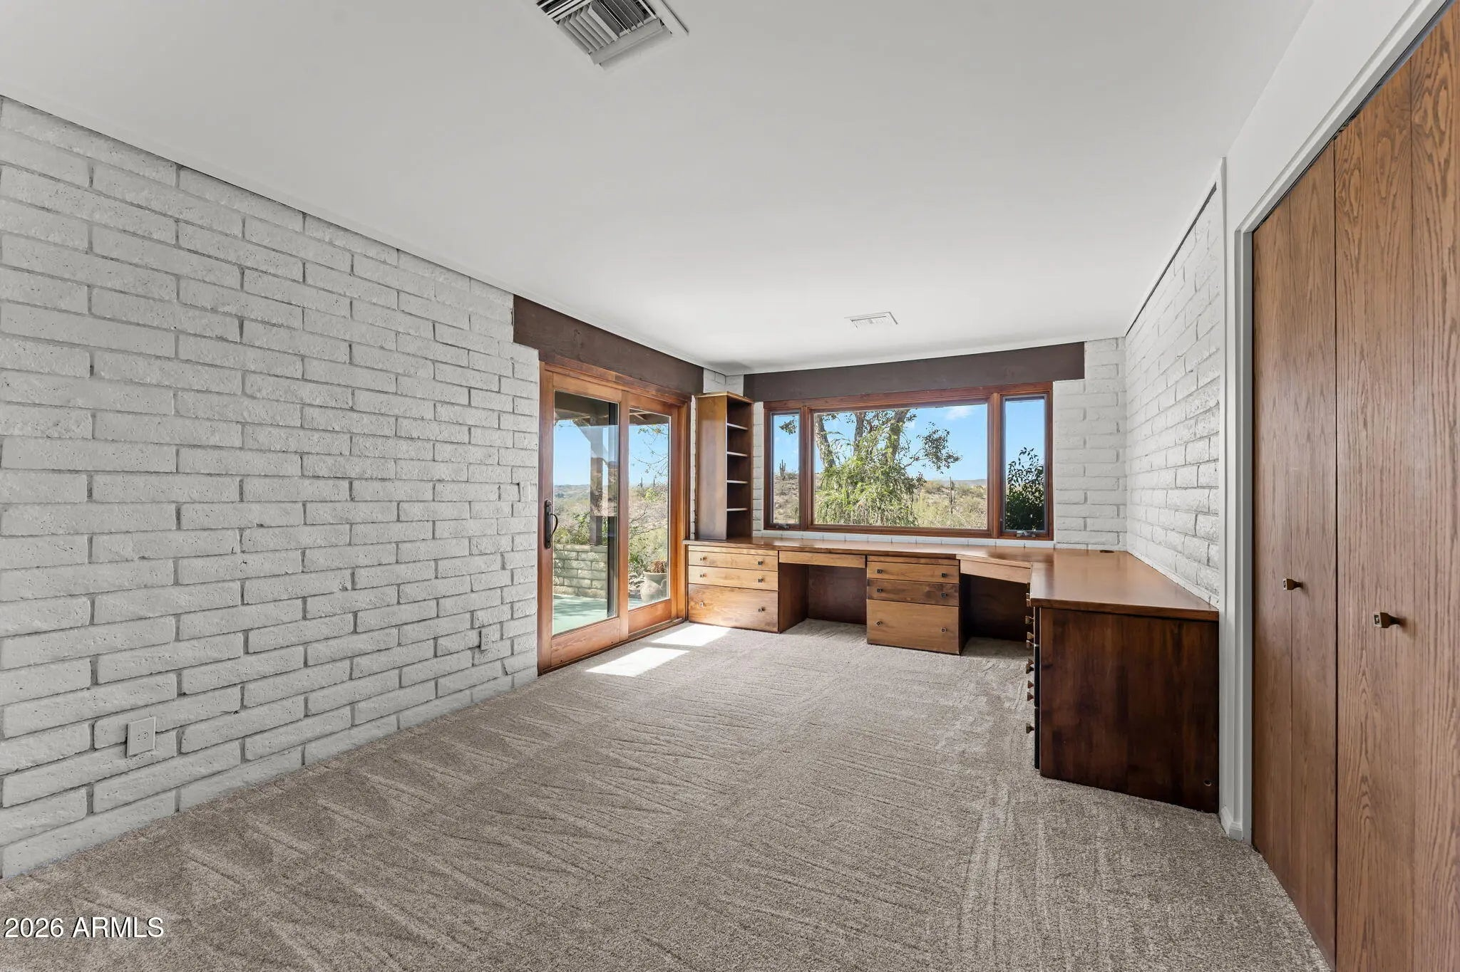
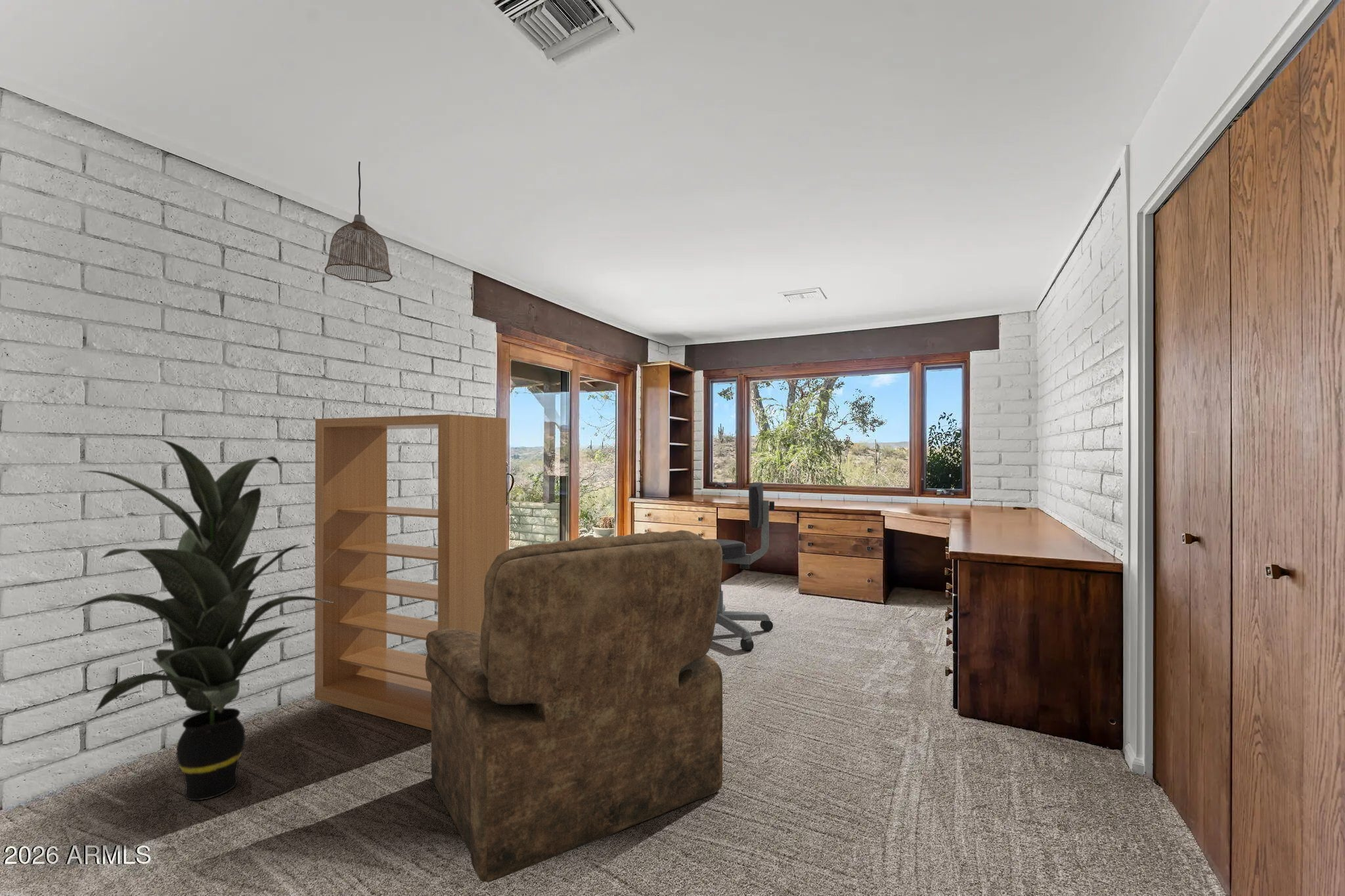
+ office chair [707,482,775,652]
+ pendant lamp [324,161,393,284]
+ armchair [425,530,723,883]
+ indoor plant [65,437,334,801]
+ bookshelf [314,414,507,731]
